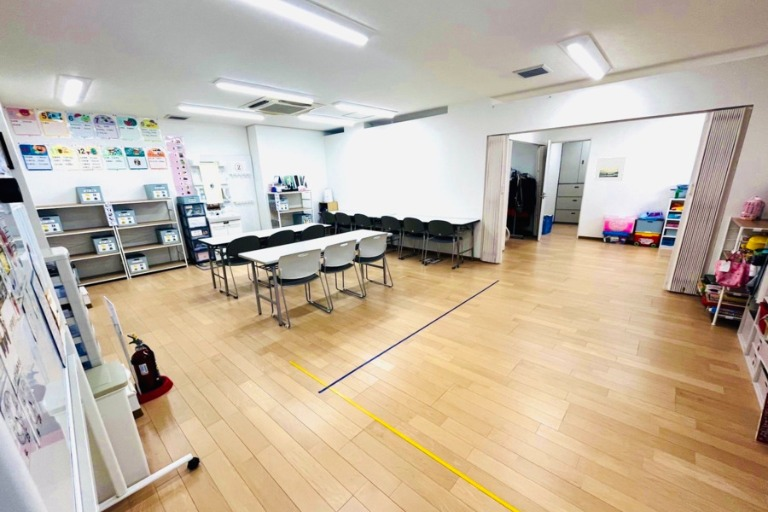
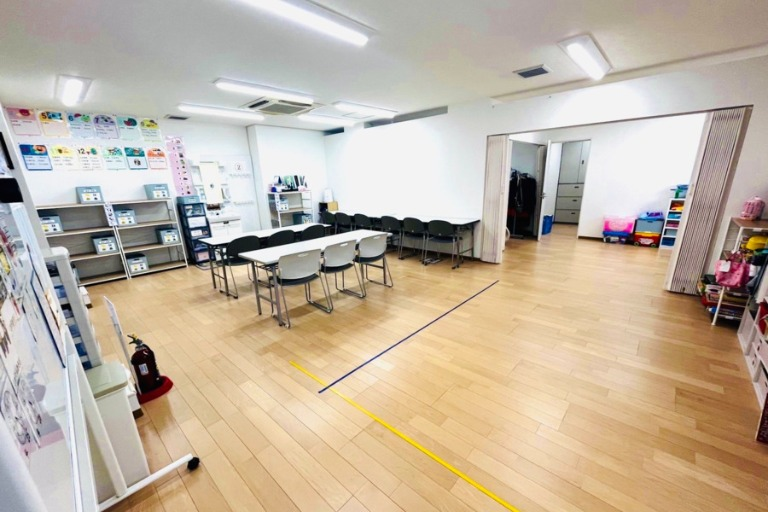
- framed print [593,156,627,182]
